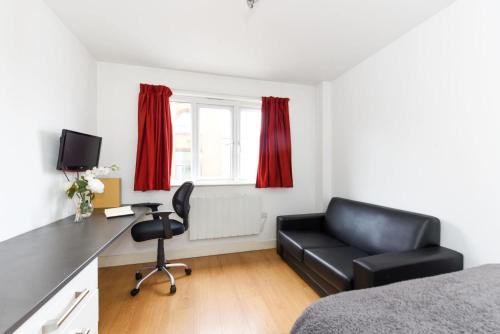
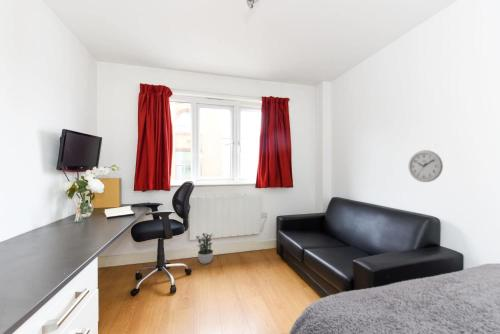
+ wall clock [407,149,444,183]
+ potted plant [194,232,214,265]
